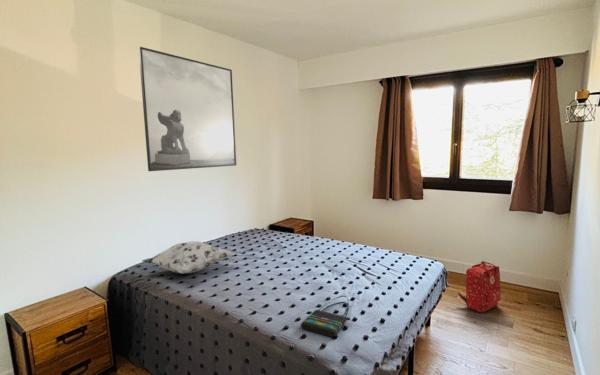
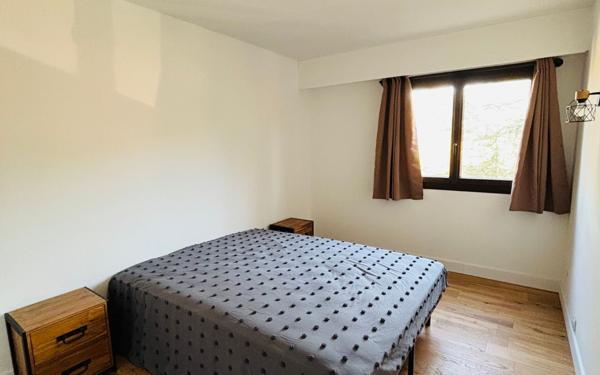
- backpack [457,260,502,313]
- tote bag [300,294,351,338]
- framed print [138,46,237,172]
- decorative pillow [141,240,234,275]
